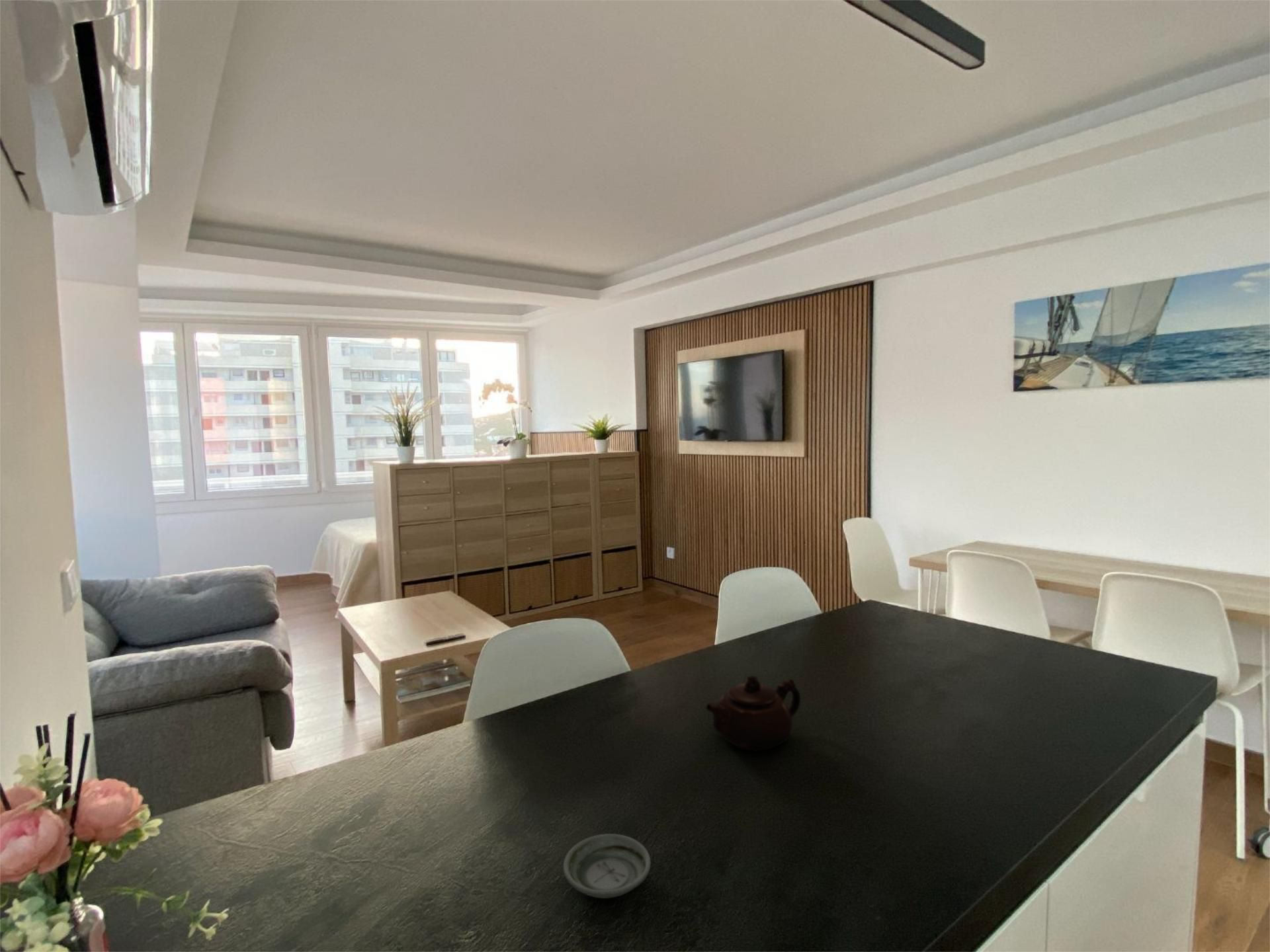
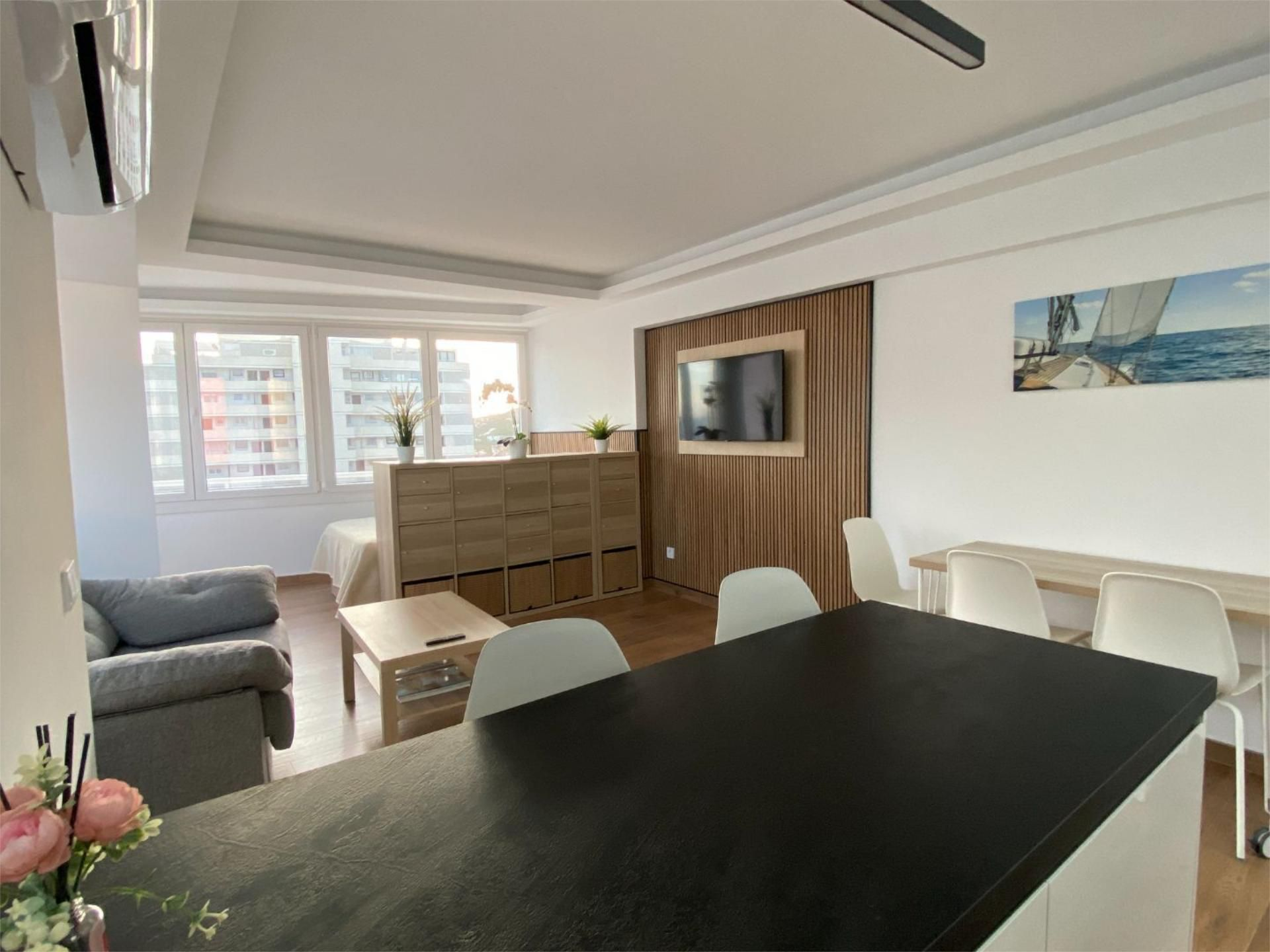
- saucer [562,833,652,899]
- teapot [705,674,801,752]
